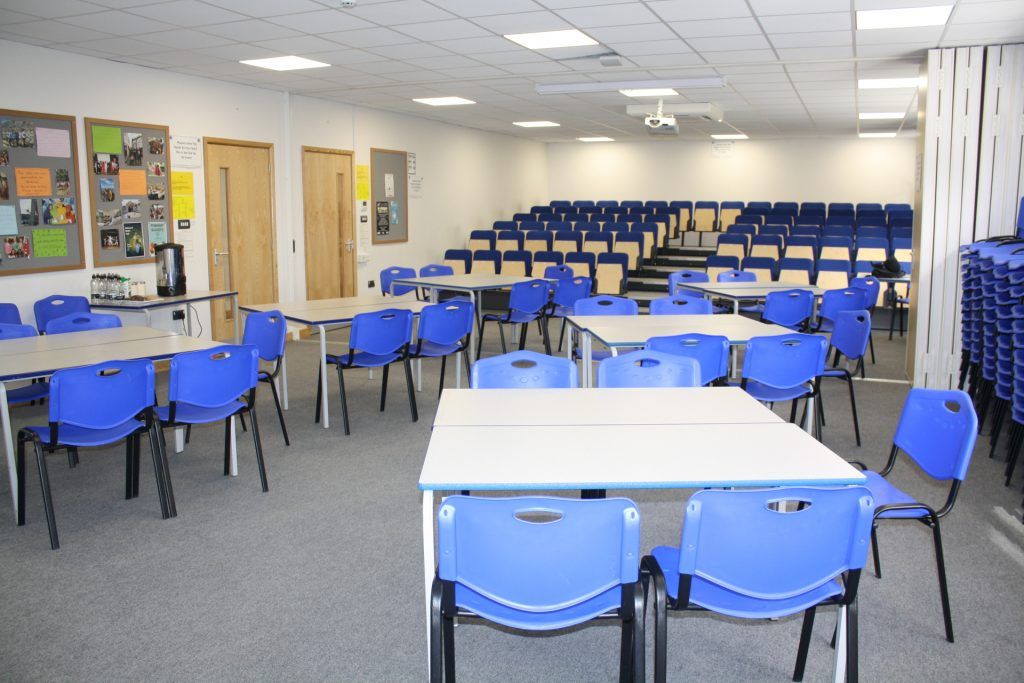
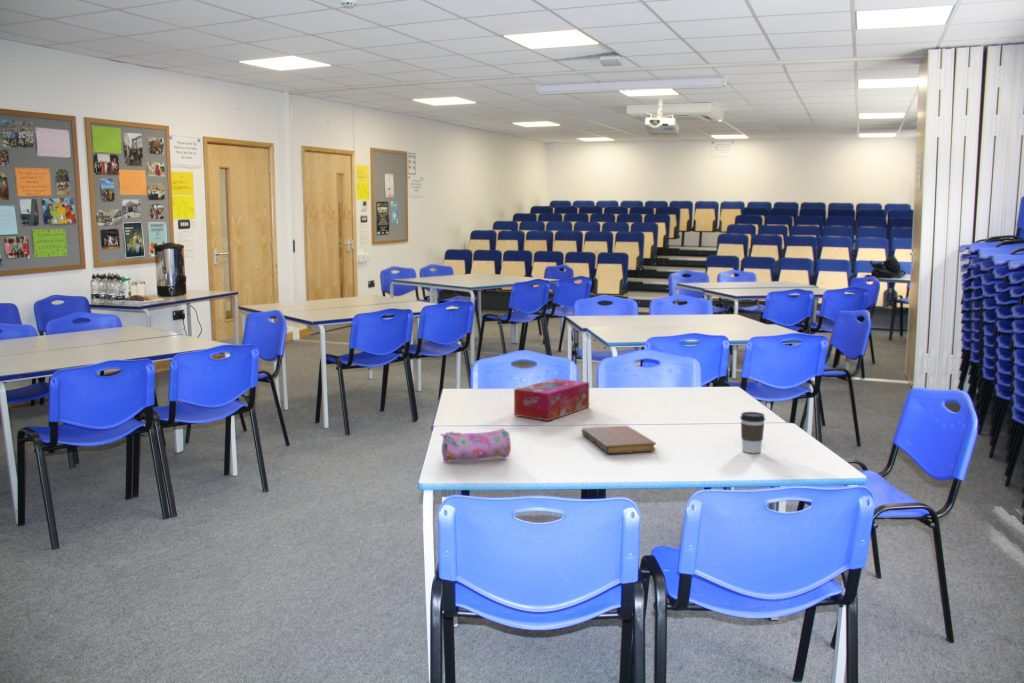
+ pencil case [439,428,512,462]
+ coffee cup [739,411,766,454]
+ tissue box [513,377,590,422]
+ notebook [581,425,657,455]
